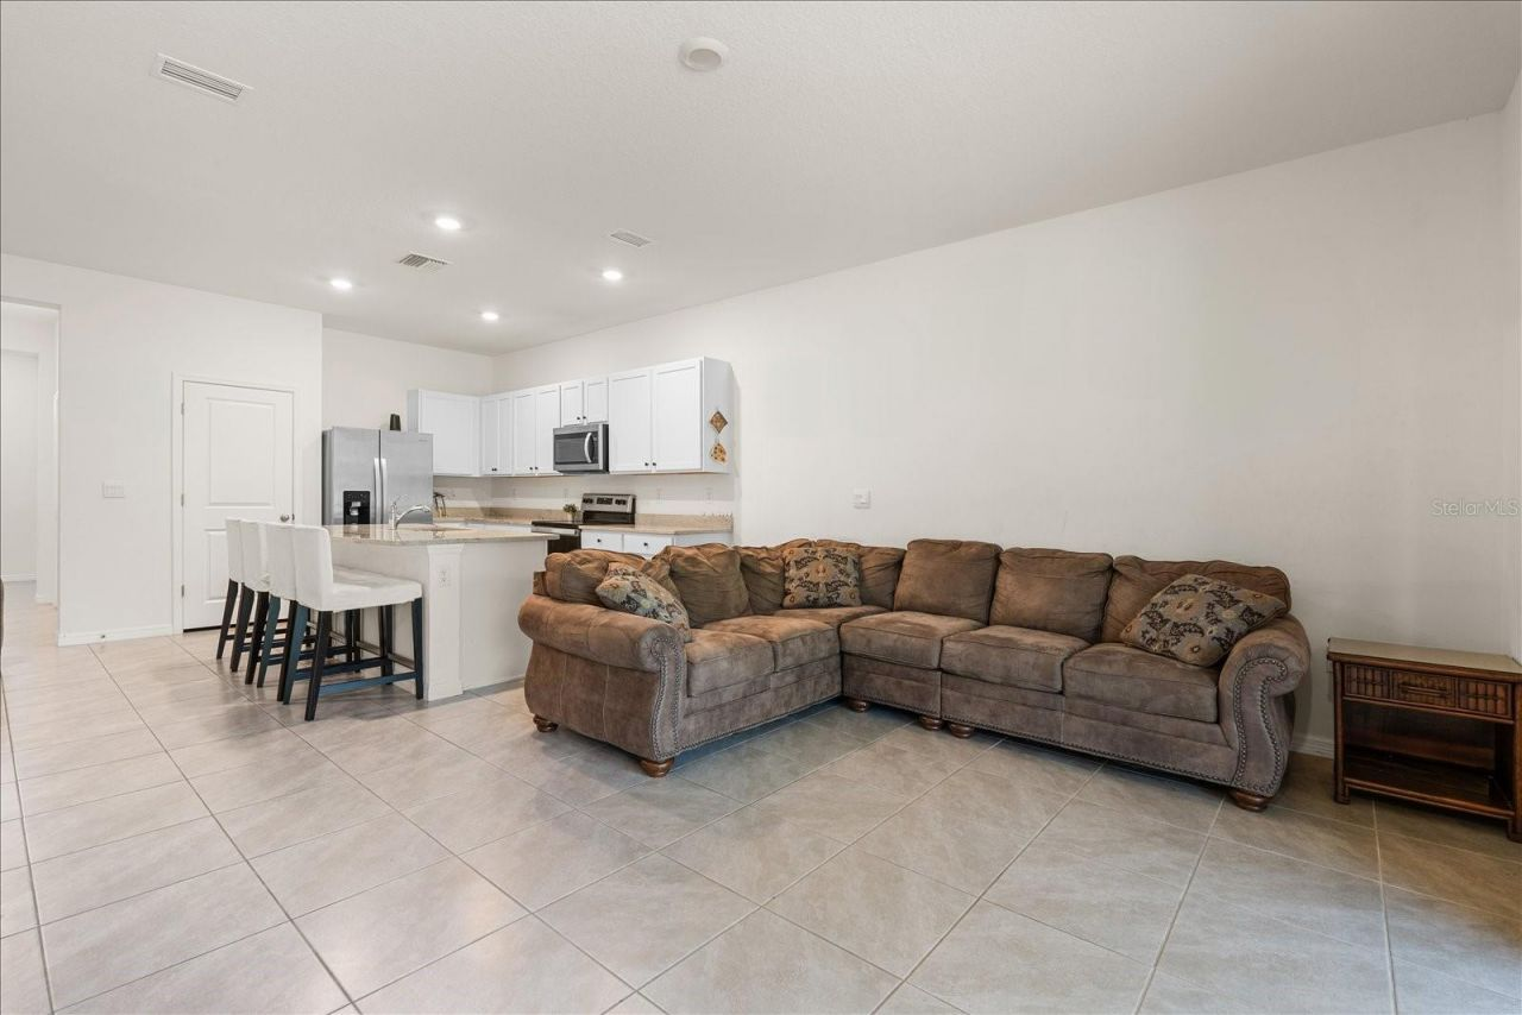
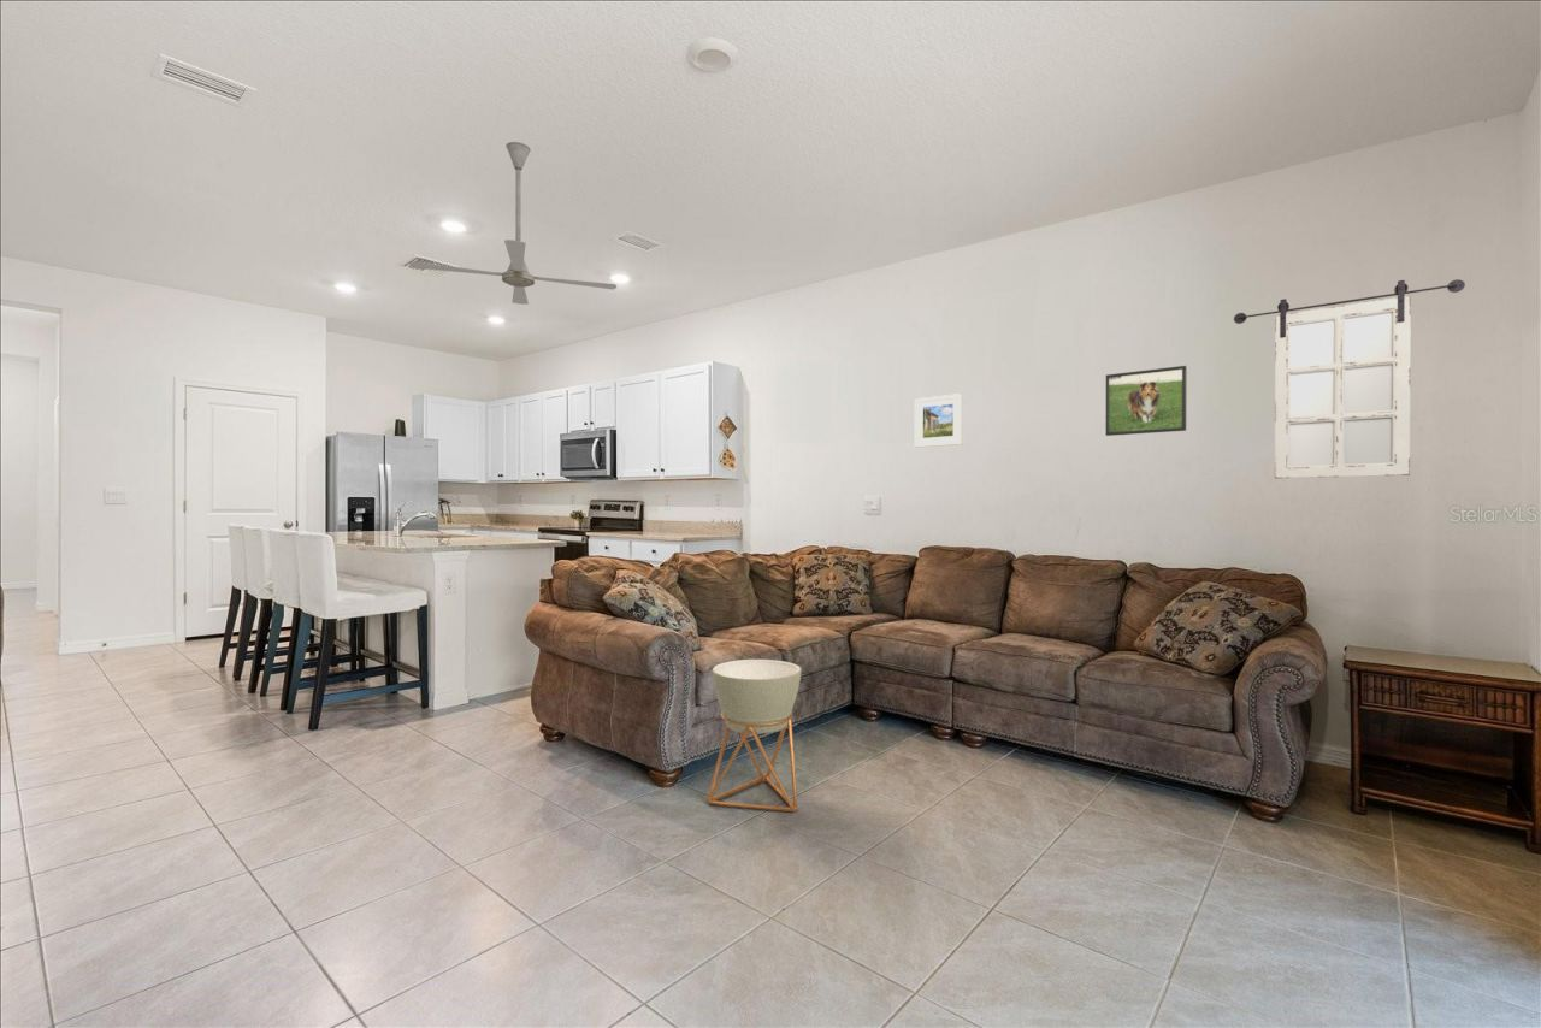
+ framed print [914,392,964,449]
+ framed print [1104,365,1188,437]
+ ceiling fan [409,141,618,306]
+ home mirror [1233,278,1466,479]
+ planter [705,658,802,813]
